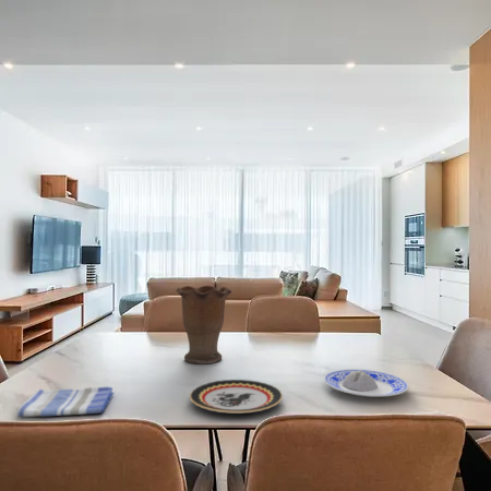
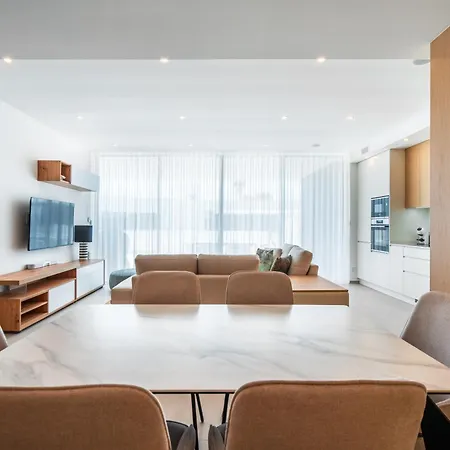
- plate [323,368,409,398]
- plate [189,379,284,415]
- dish towel [15,385,115,418]
- vase [176,285,232,364]
